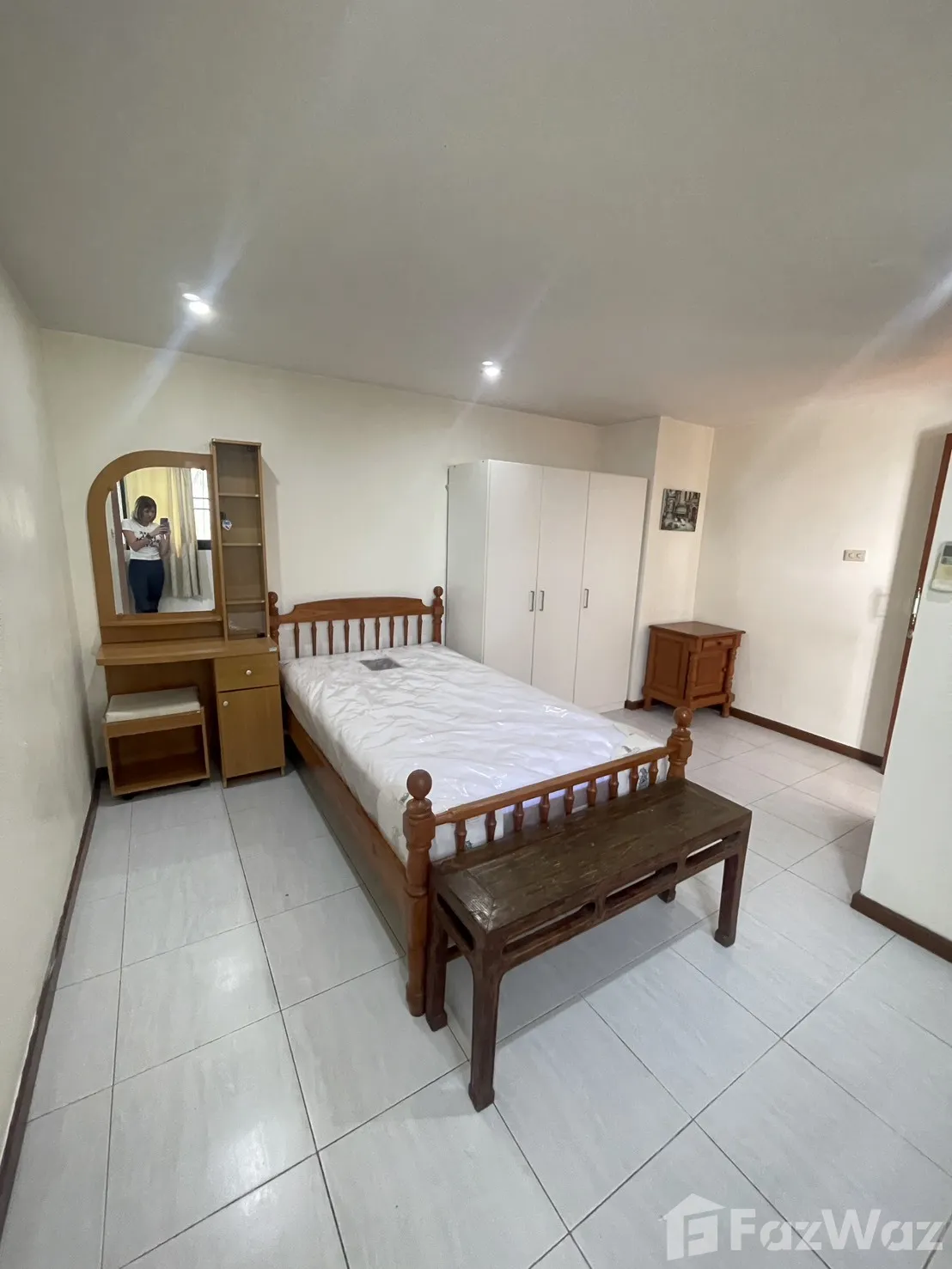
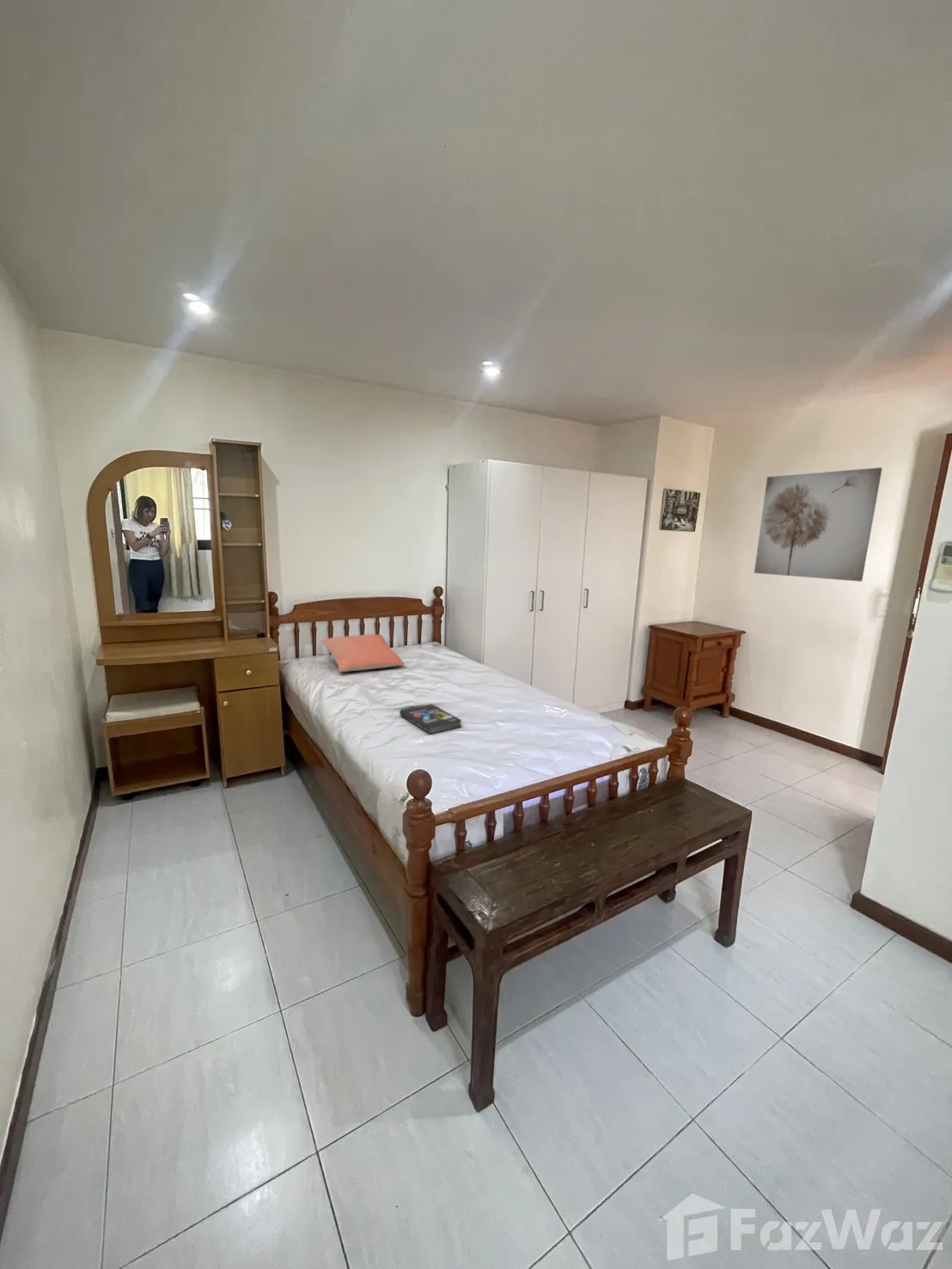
+ pillow [320,633,405,673]
+ wall art [754,467,883,583]
+ book [399,703,463,735]
